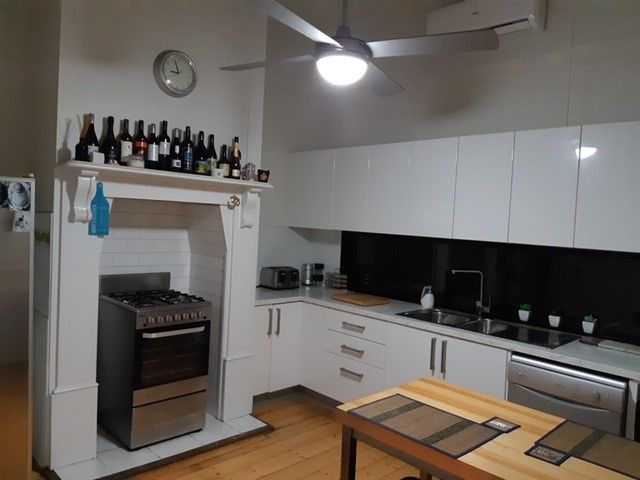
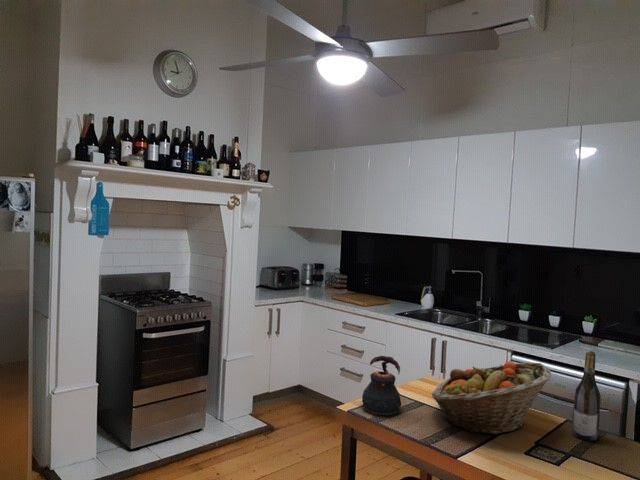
+ wine bottle [571,350,601,442]
+ teapot [361,355,402,417]
+ fruit basket [431,361,552,435]
